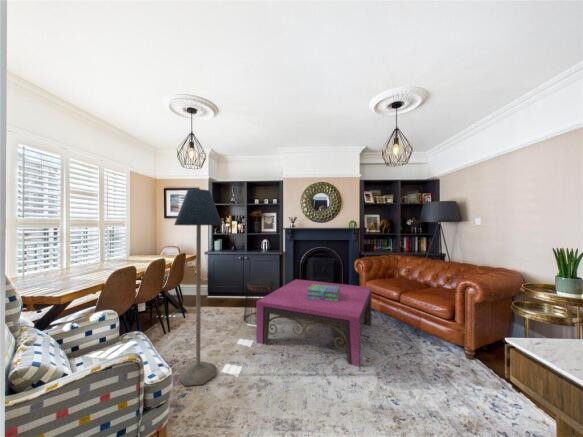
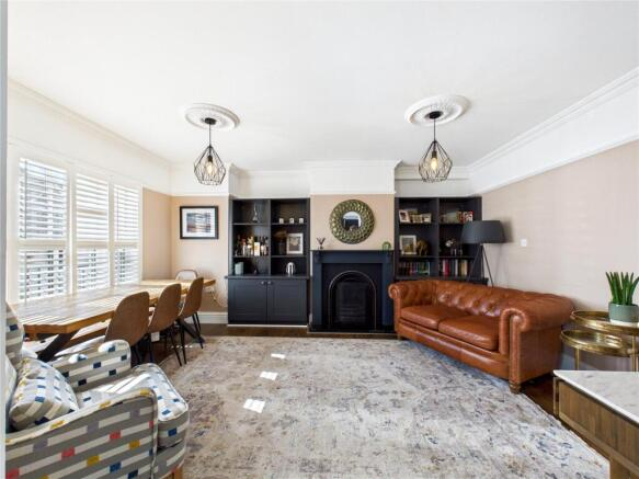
- floor lamp [173,188,223,387]
- coffee table [255,278,373,368]
- stack of books [307,285,340,301]
- stool [243,278,275,325]
